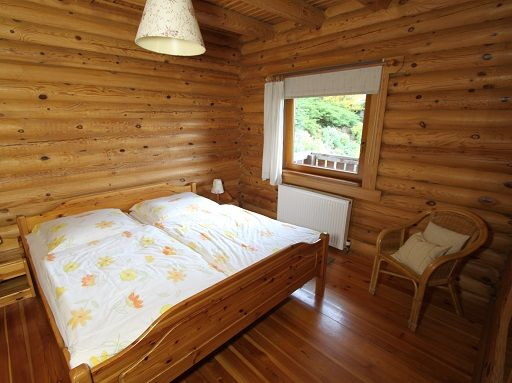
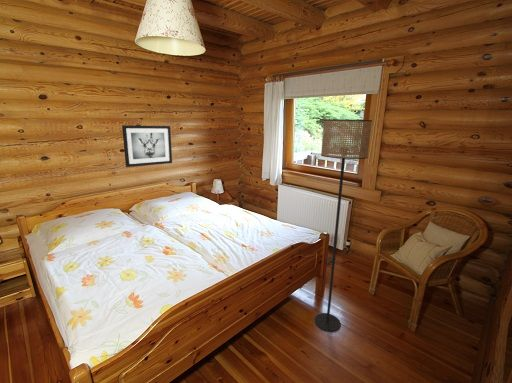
+ floor lamp [314,118,373,332]
+ wall art [121,124,173,168]
